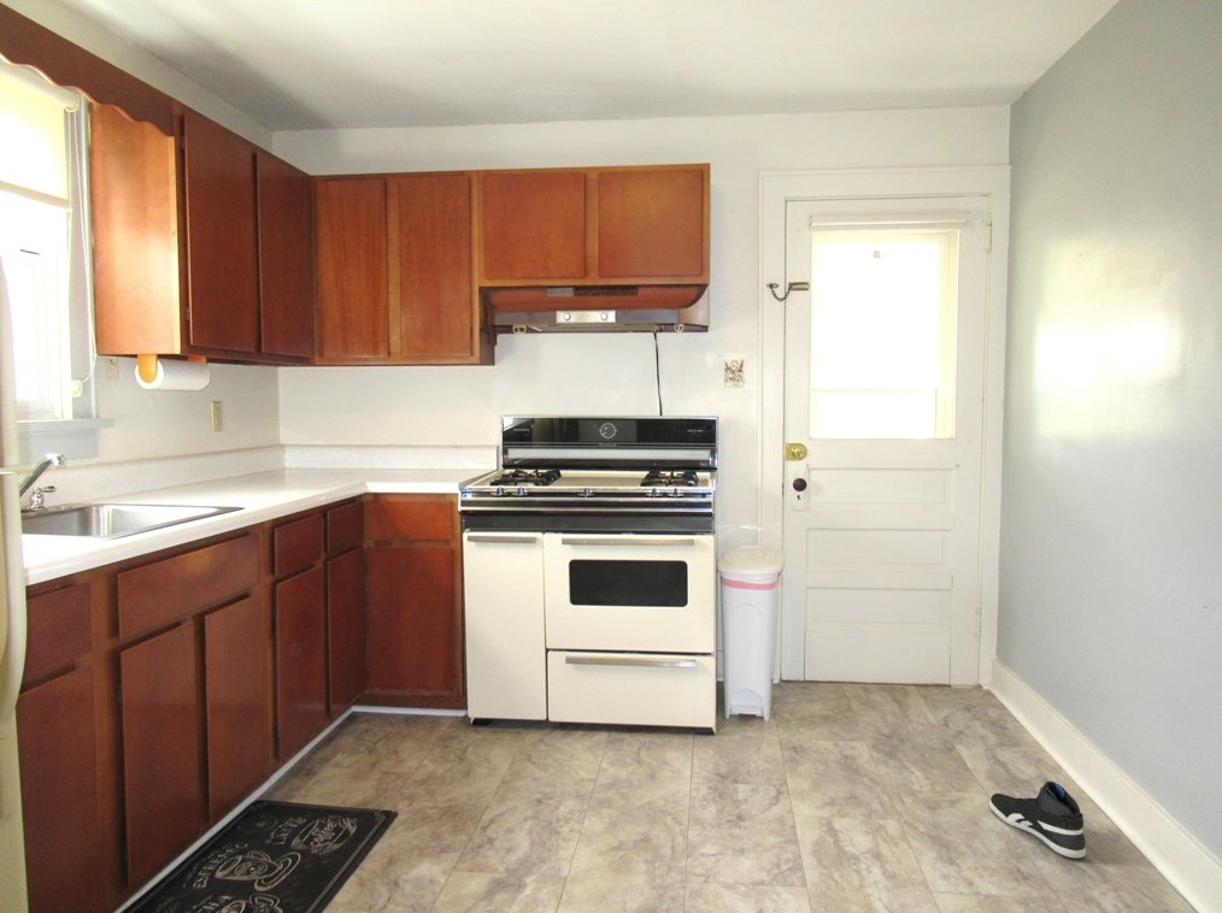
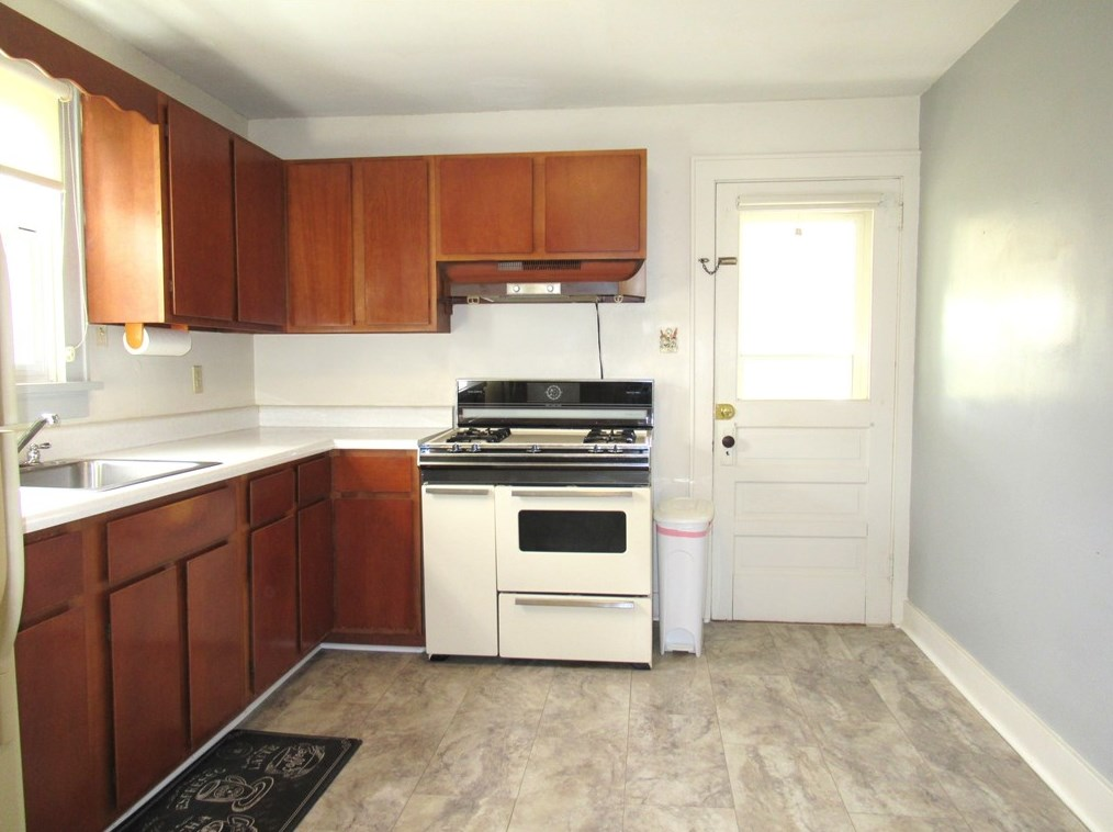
- sneaker [988,781,1087,859]
